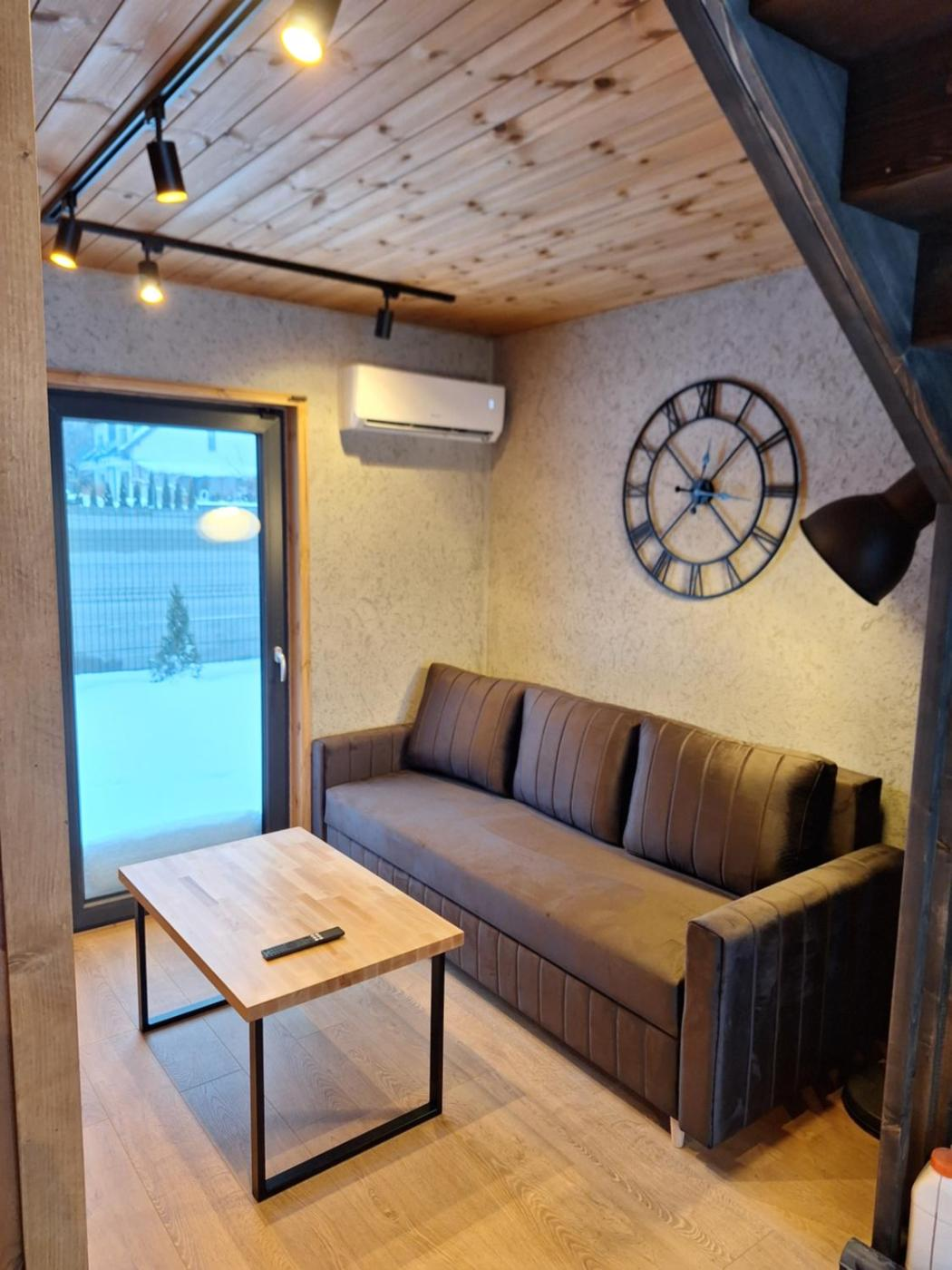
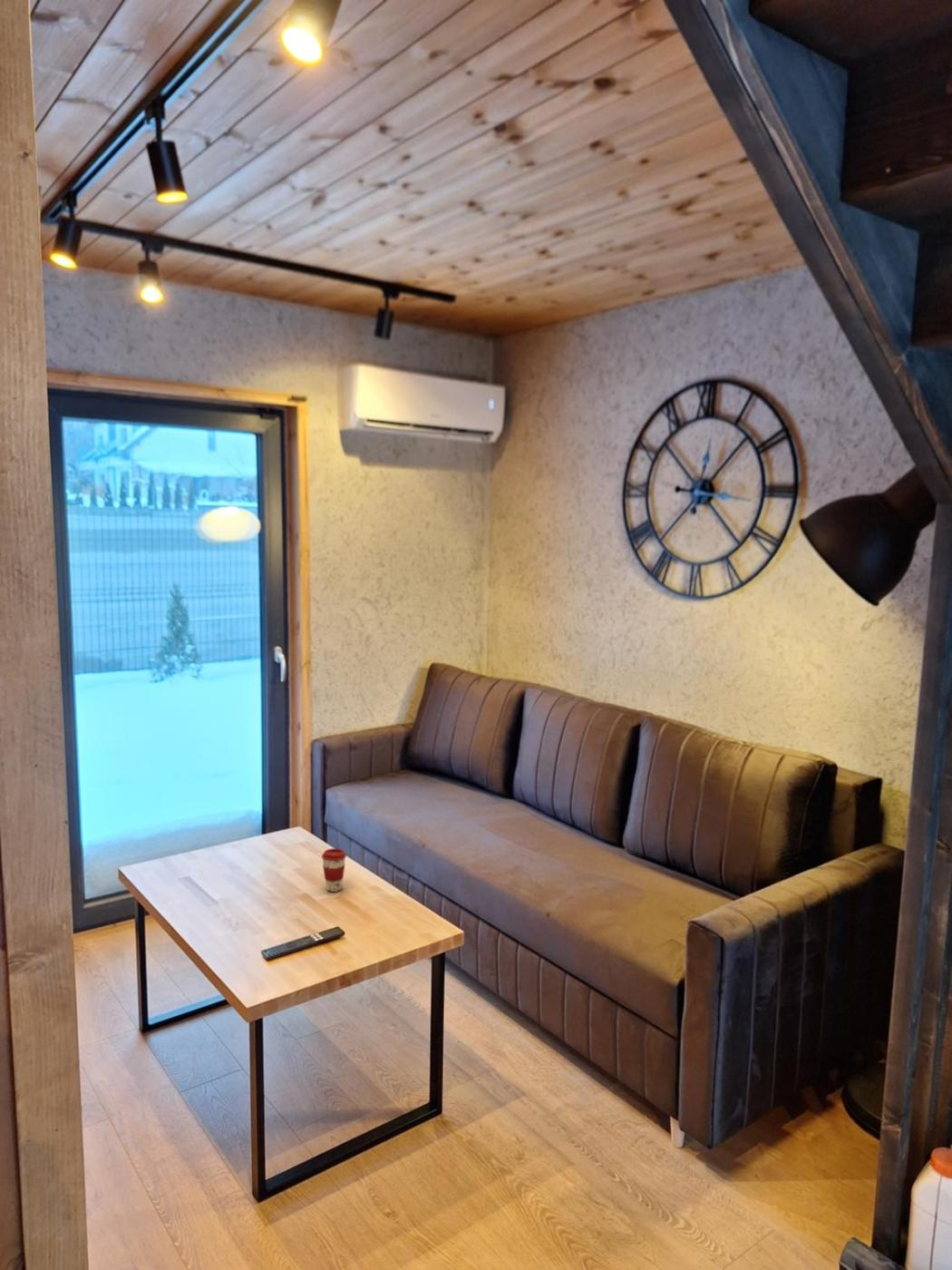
+ coffee cup [321,847,347,893]
